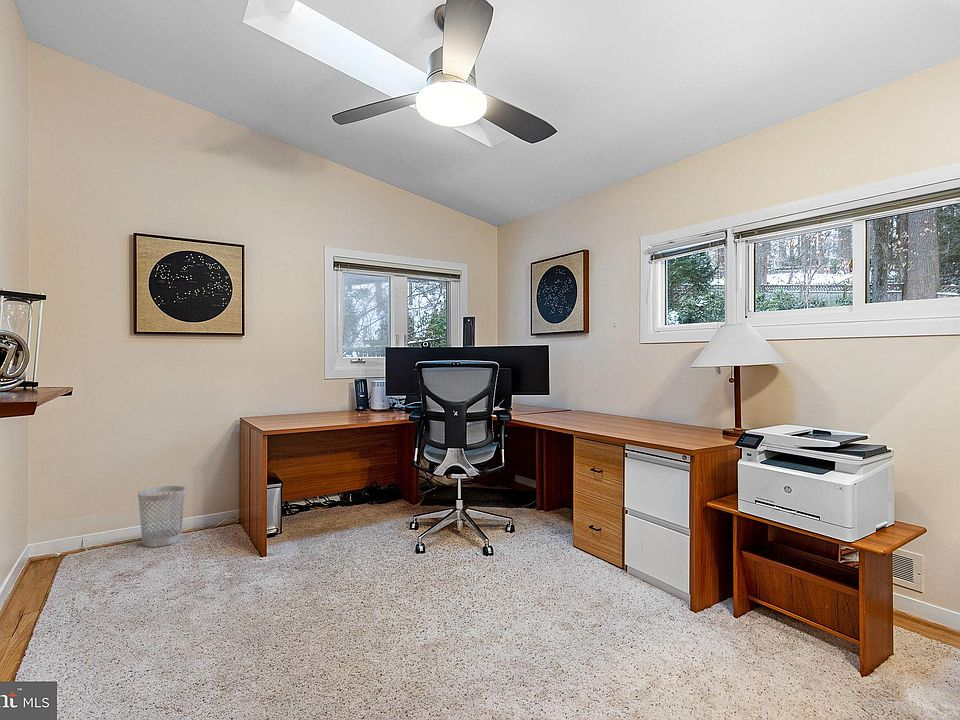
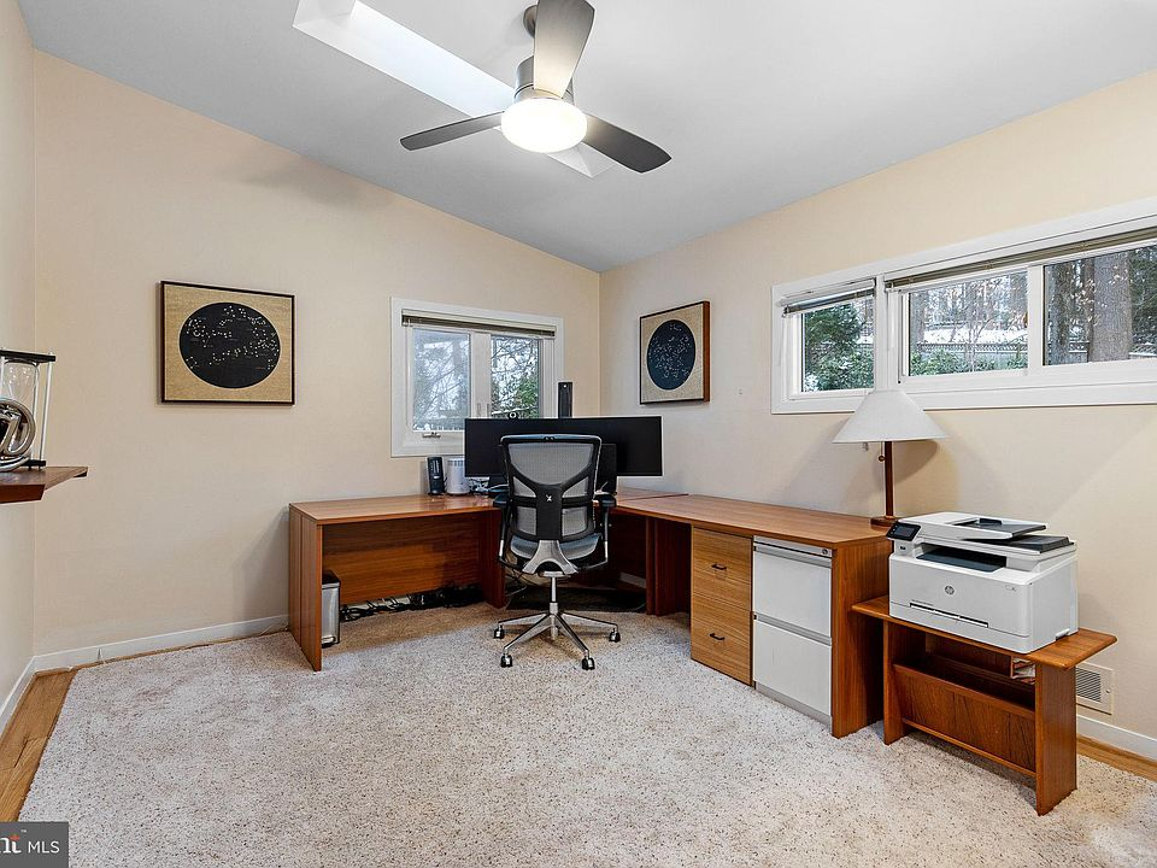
- wastebasket [137,485,186,548]
